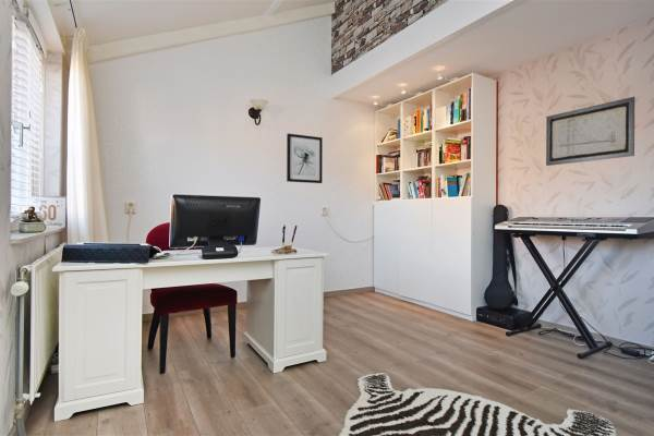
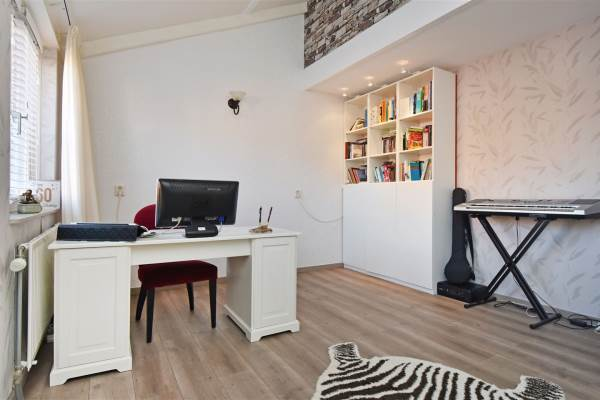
- wall art [545,96,635,167]
- wall art [286,132,324,184]
